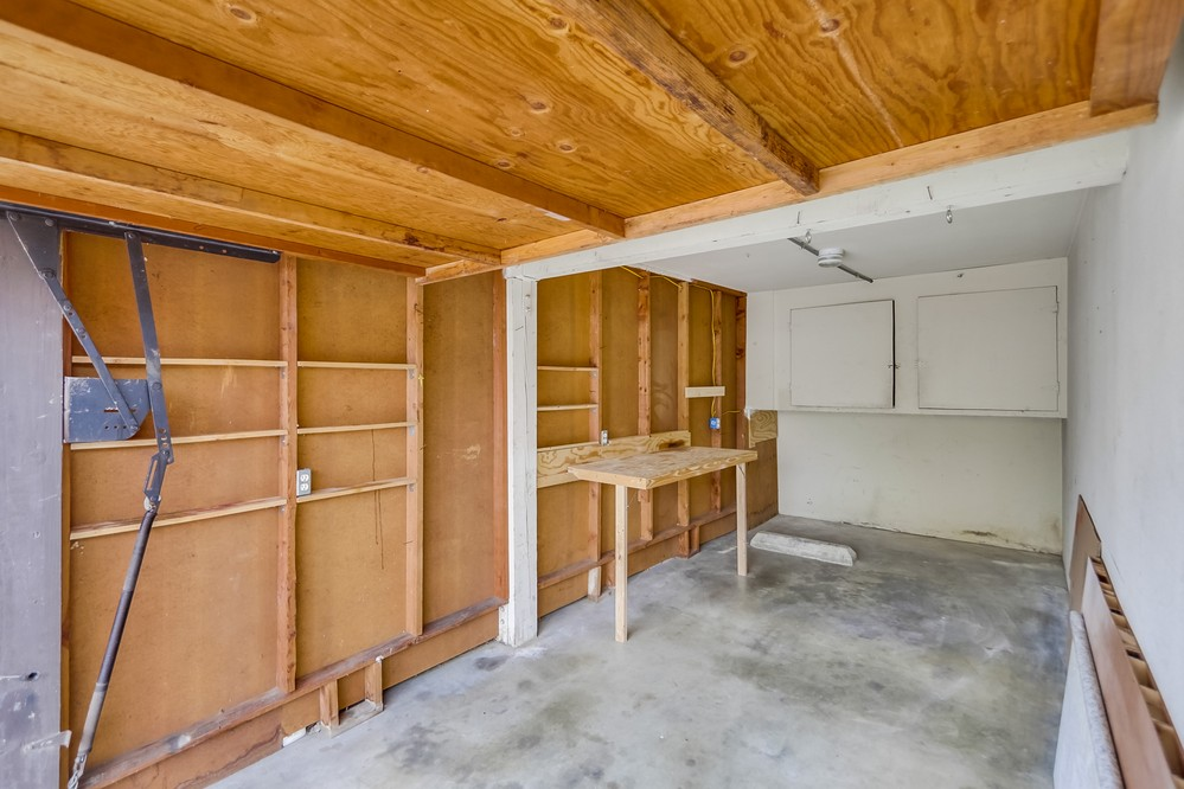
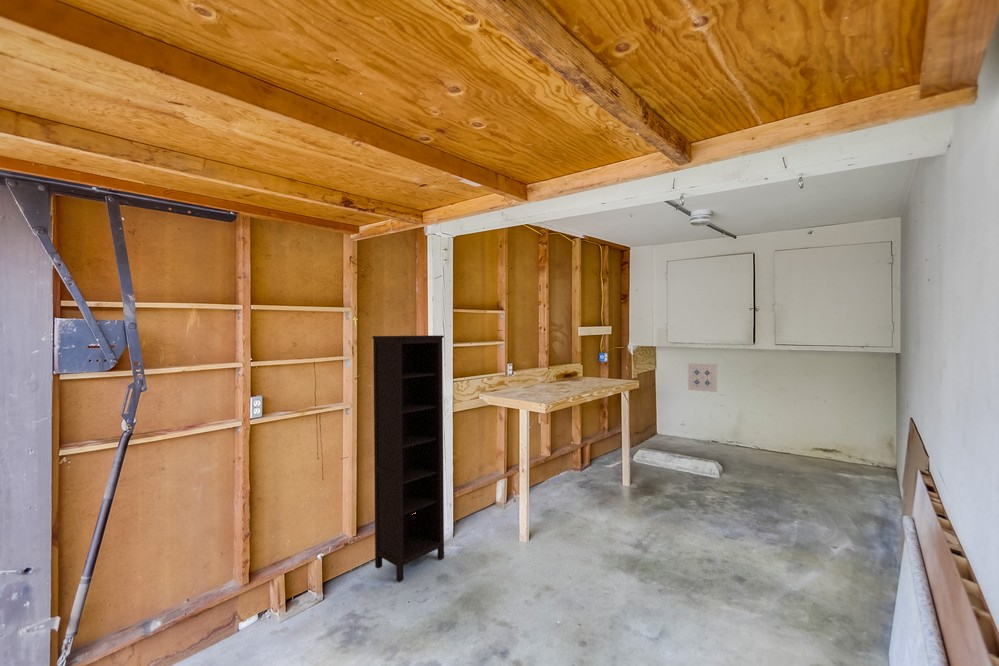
+ bookcase [372,335,445,582]
+ wall art [687,362,718,393]
